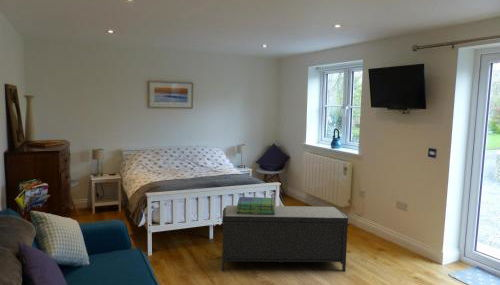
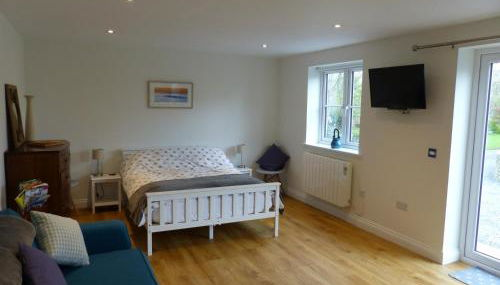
- bench [221,204,350,273]
- stack of books [236,196,275,215]
